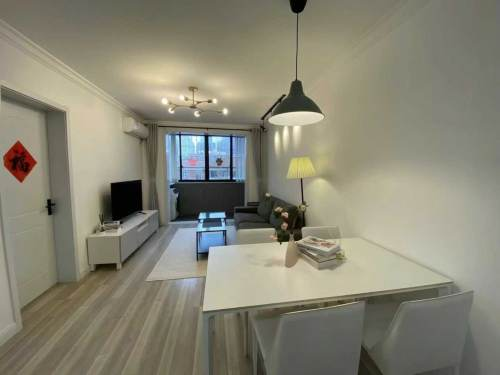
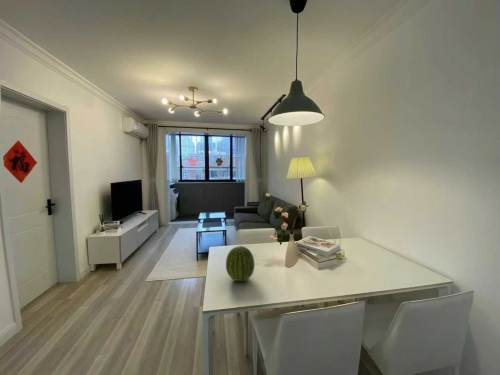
+ fruit [225,245,256,282]
